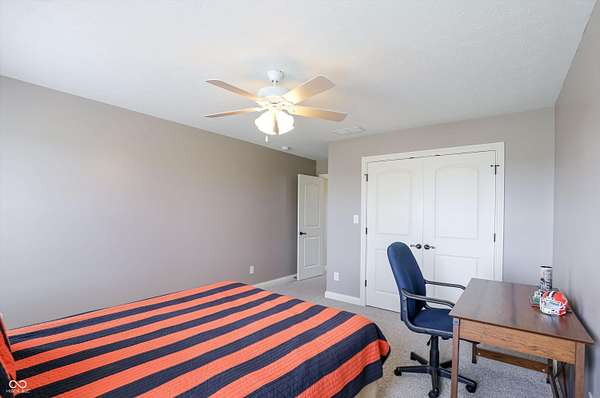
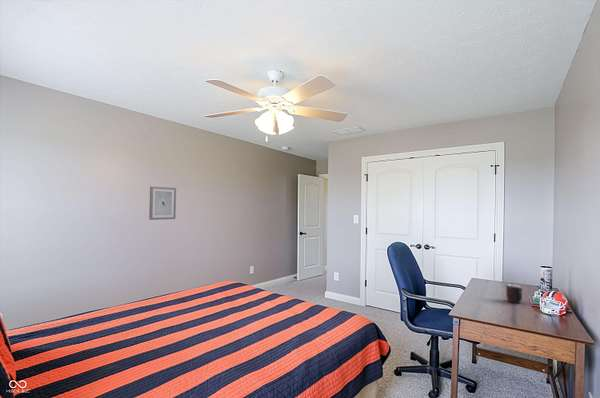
+ wall art [148,186,177,221]
+ mug [505,283,524,304]
